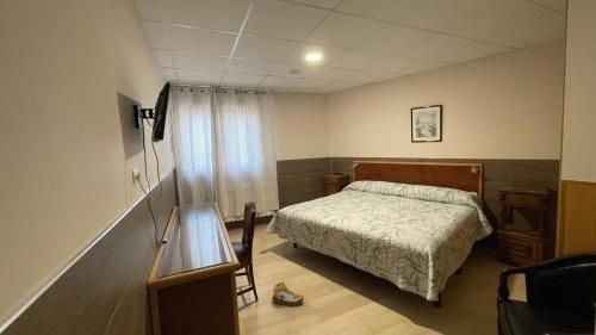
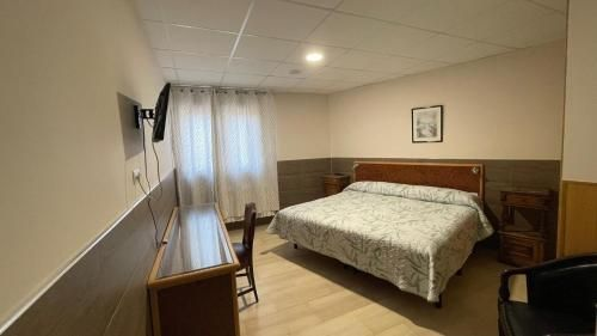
- shoe [271,280,305,308]
